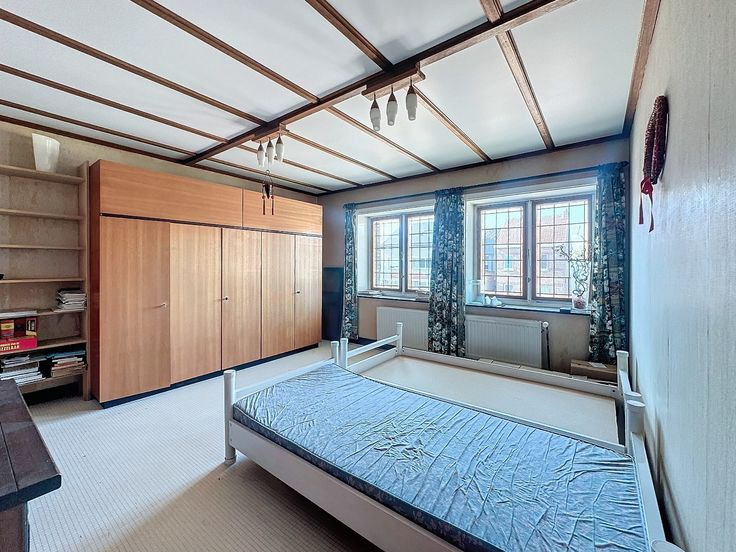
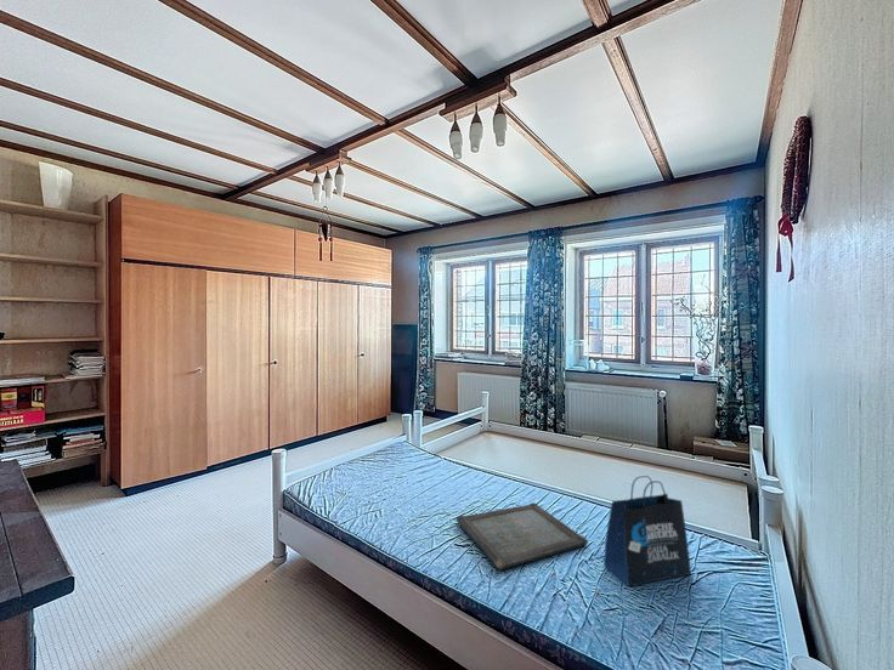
+ tote bag [602,475,692,589]
+ serving tray [456,501,589,570]
